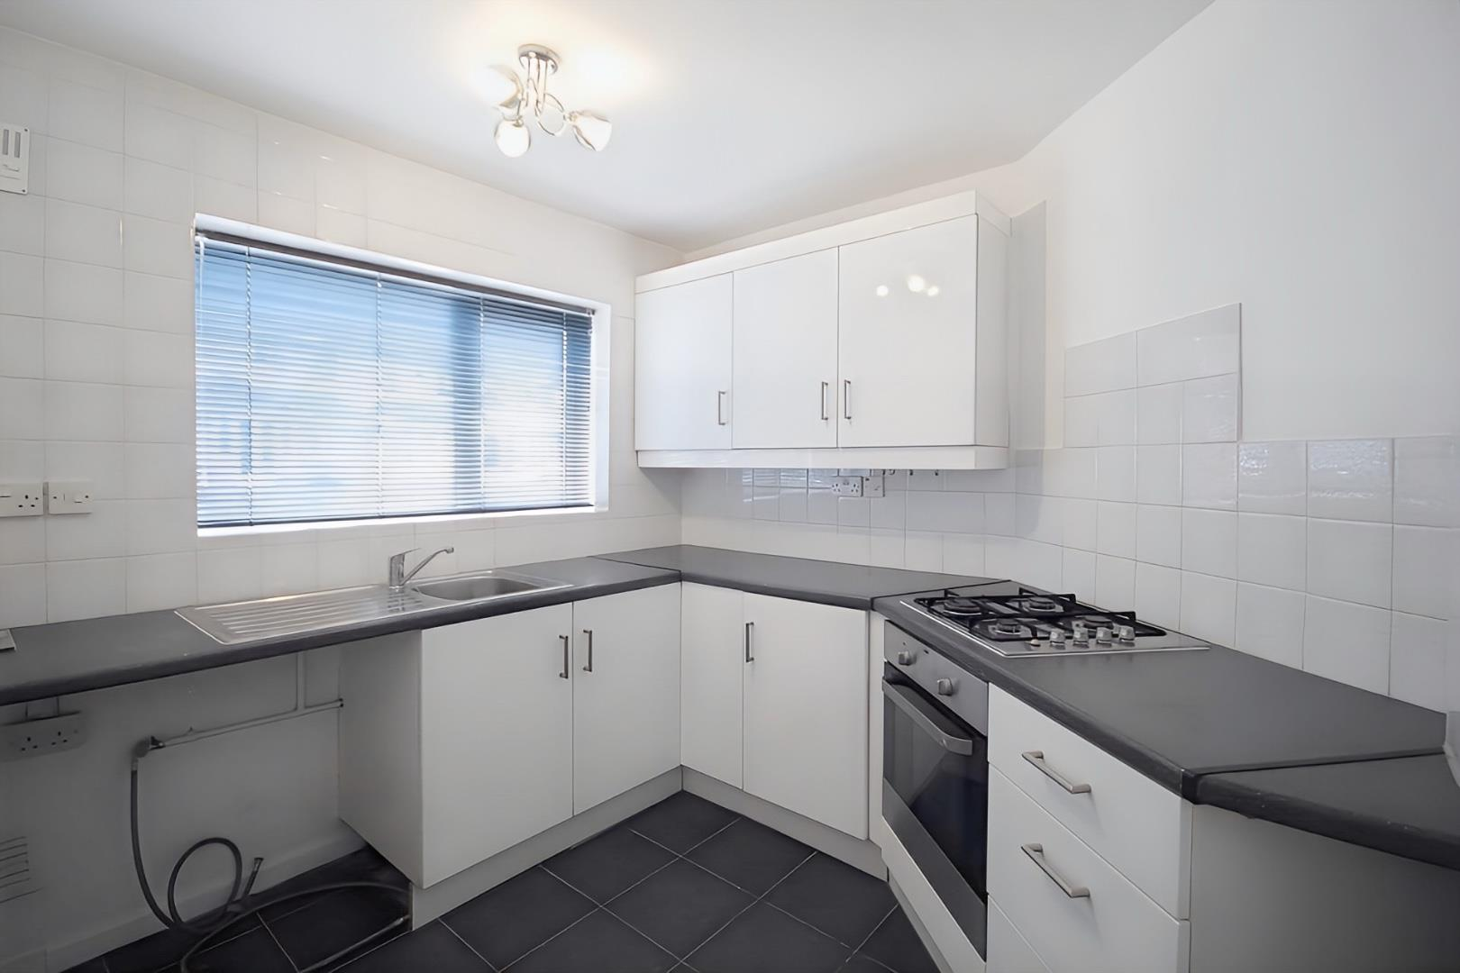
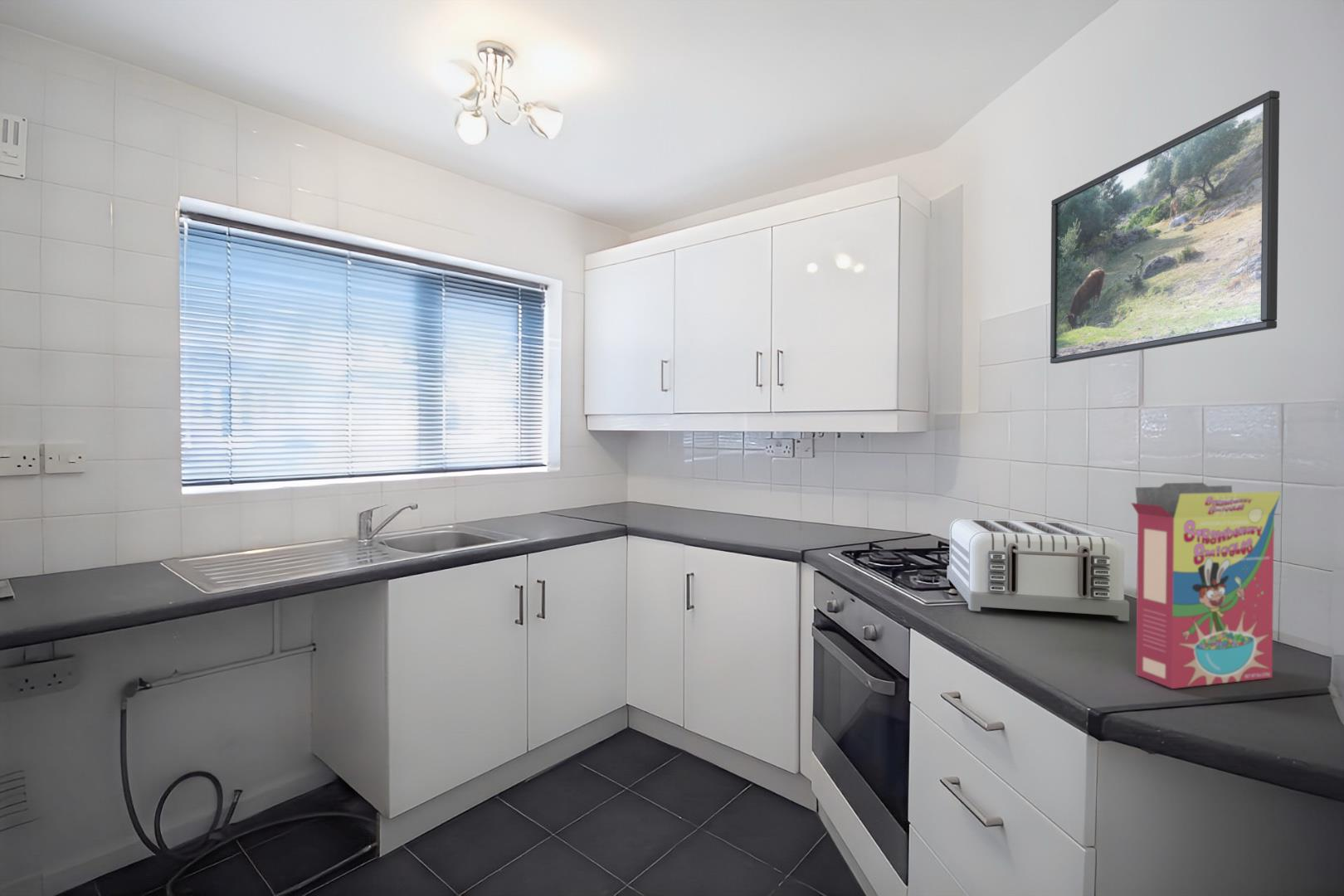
+ toaster [946,518,1130,621]
+ cereal box [1130,482,1281,689]
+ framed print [1049,90,1280,364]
